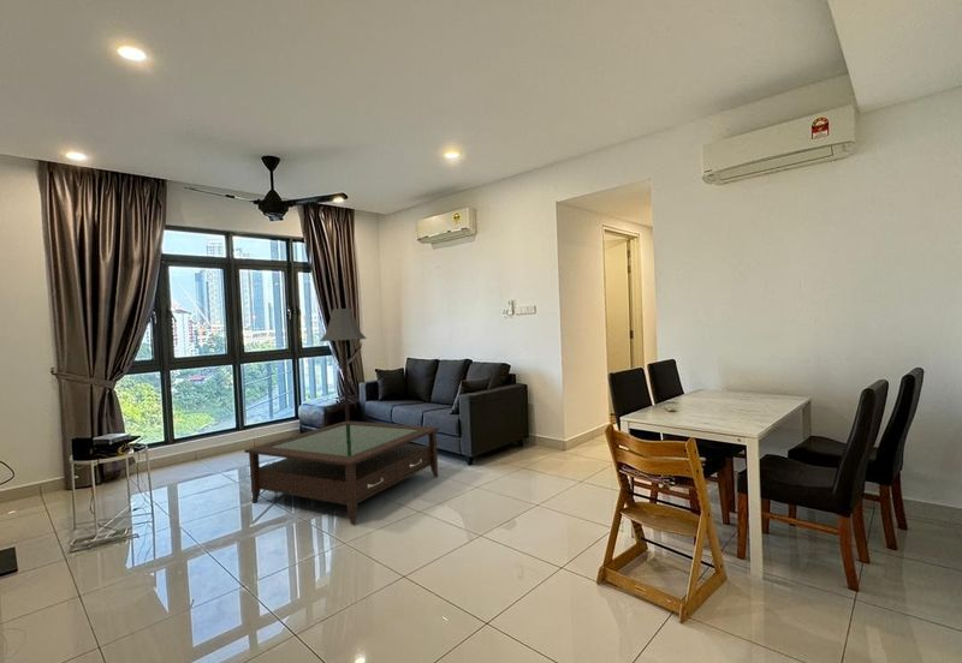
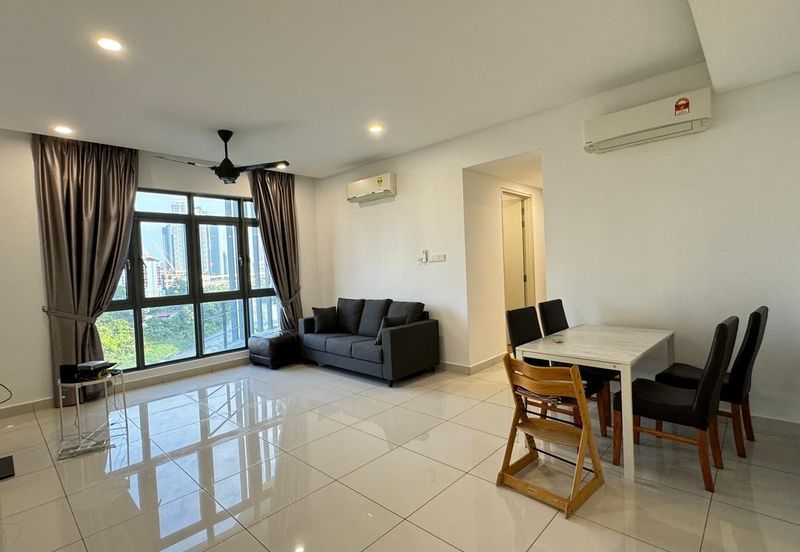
- floor lamp [319,307,368,422]
- coffee table [243,420,440,525]
